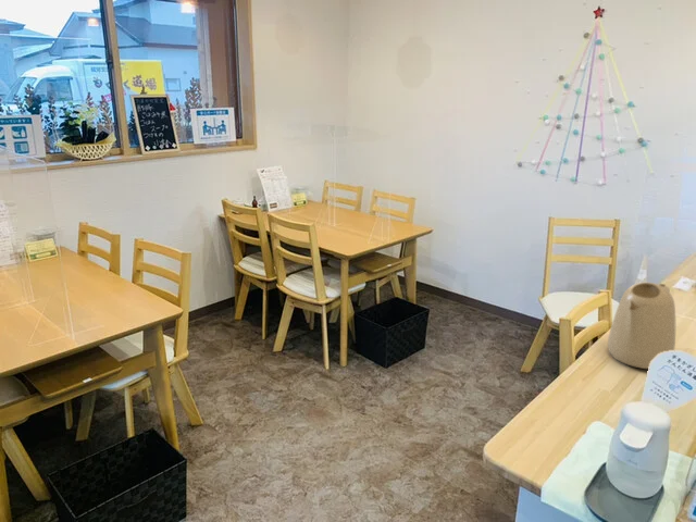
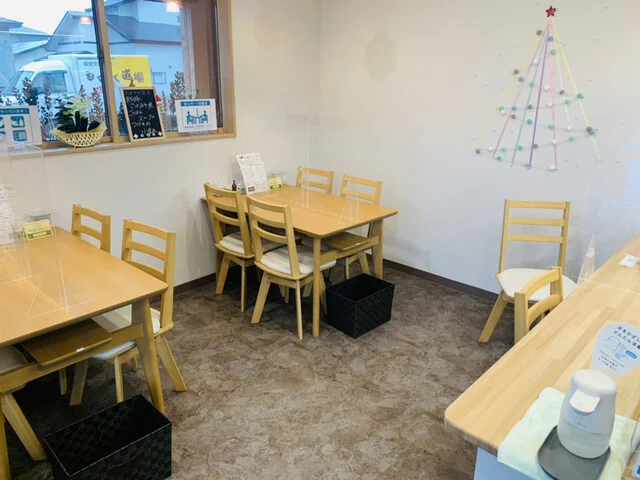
- kettle [607,282,676,370]
